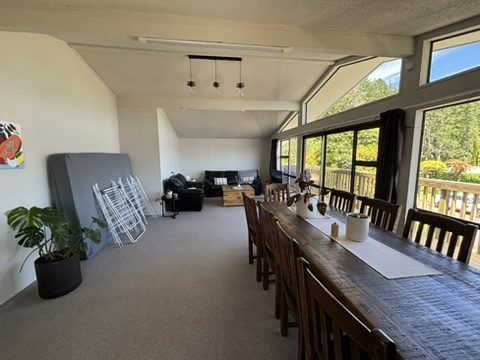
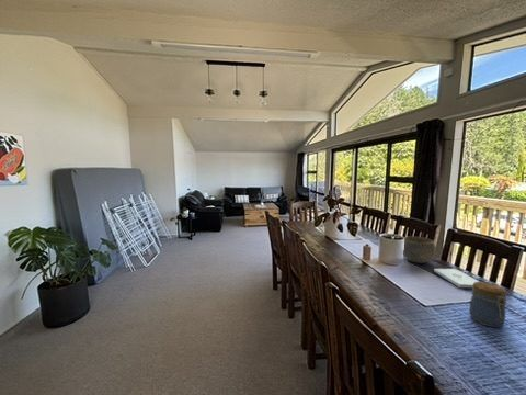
+ bowl [402,235,437,264]
+ notepad [433,268,480,289]
+ jar [468,281,507,328]
